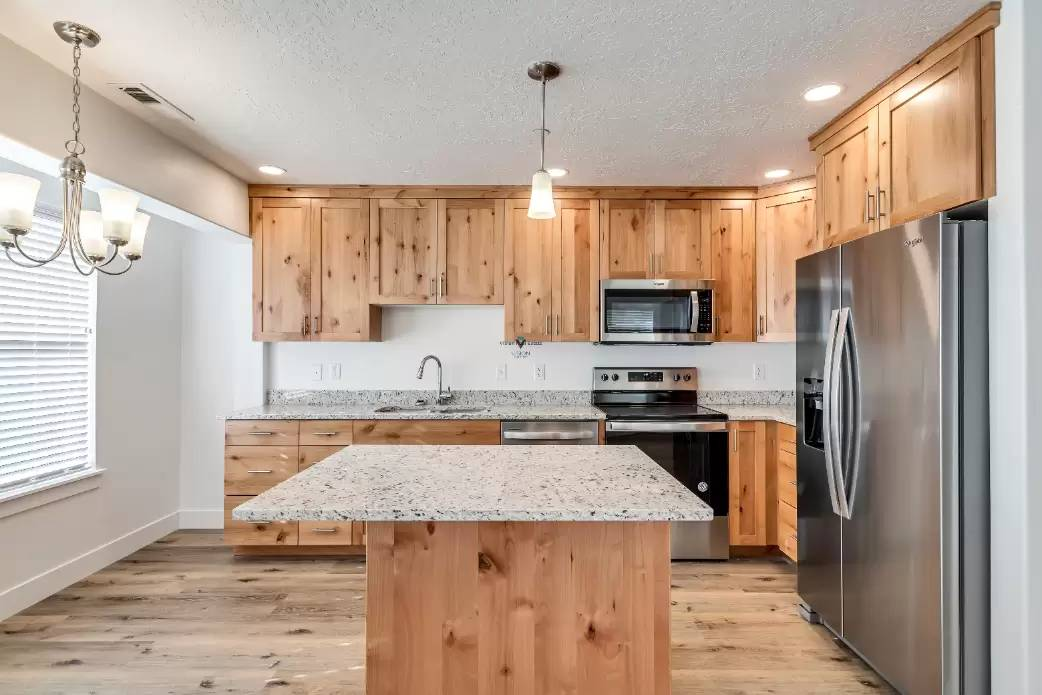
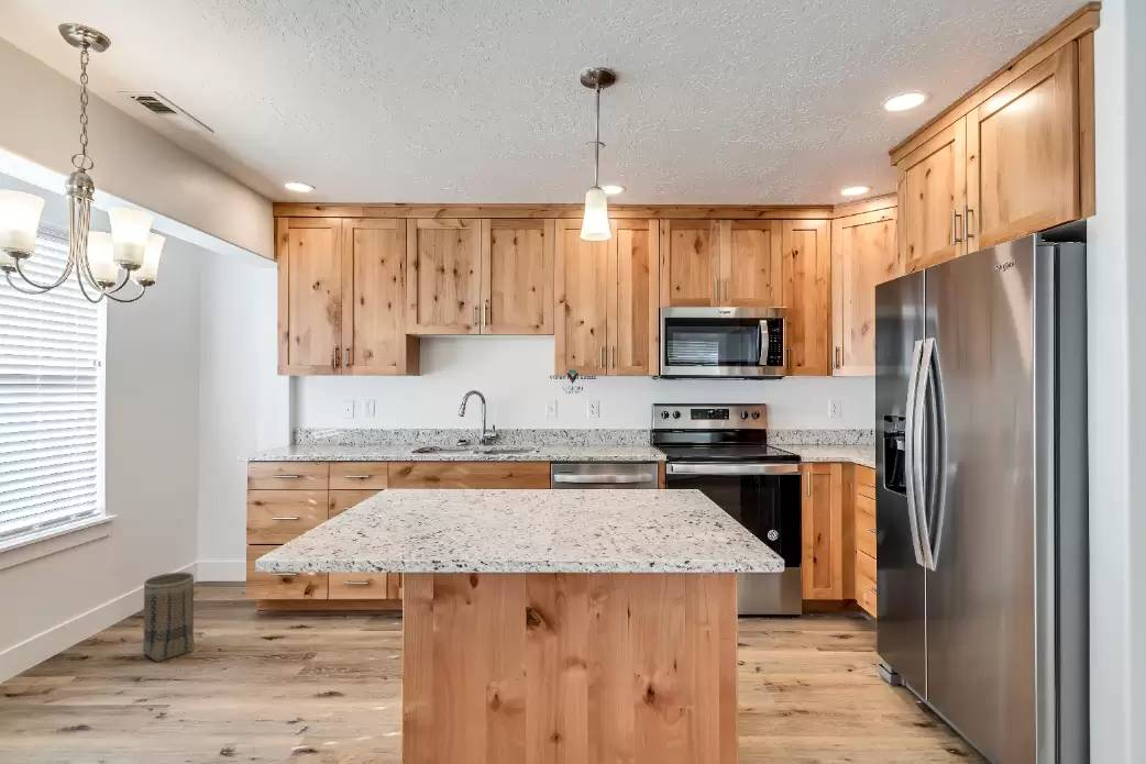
+ basket [142,572,196,663]
